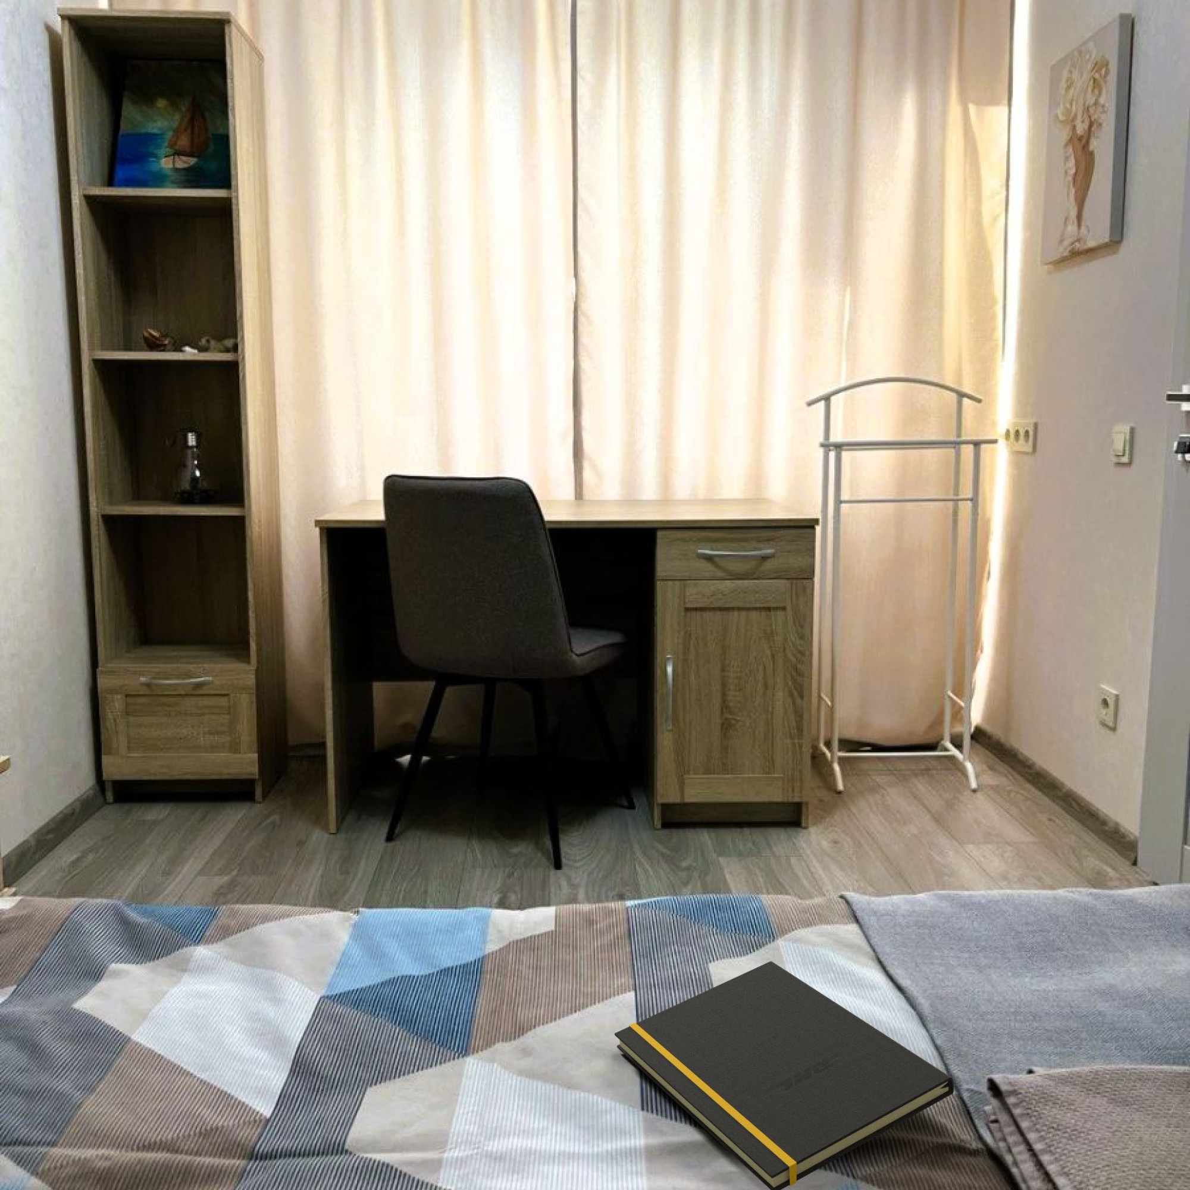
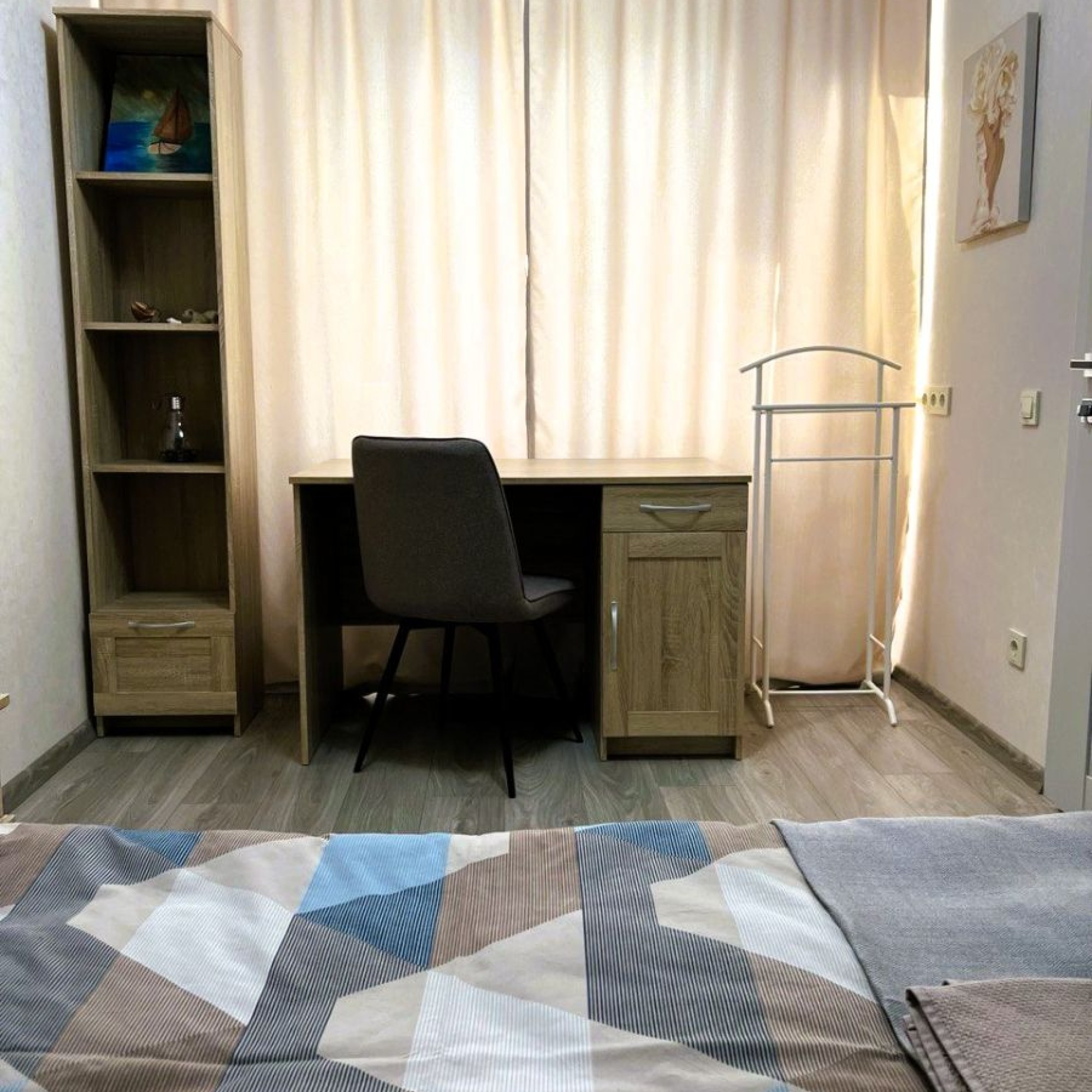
- notepad [614,960,955,1190]
